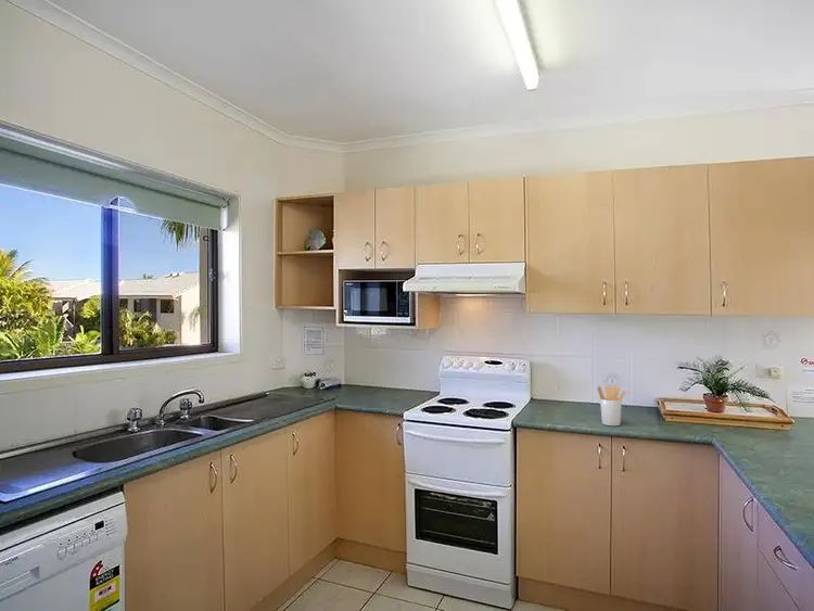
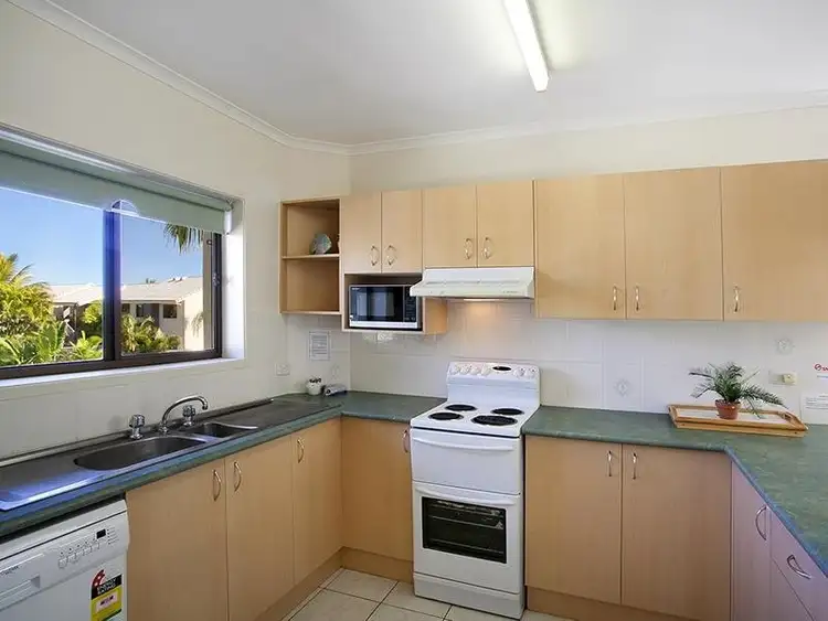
- utensil holder [597,384,627,427]
